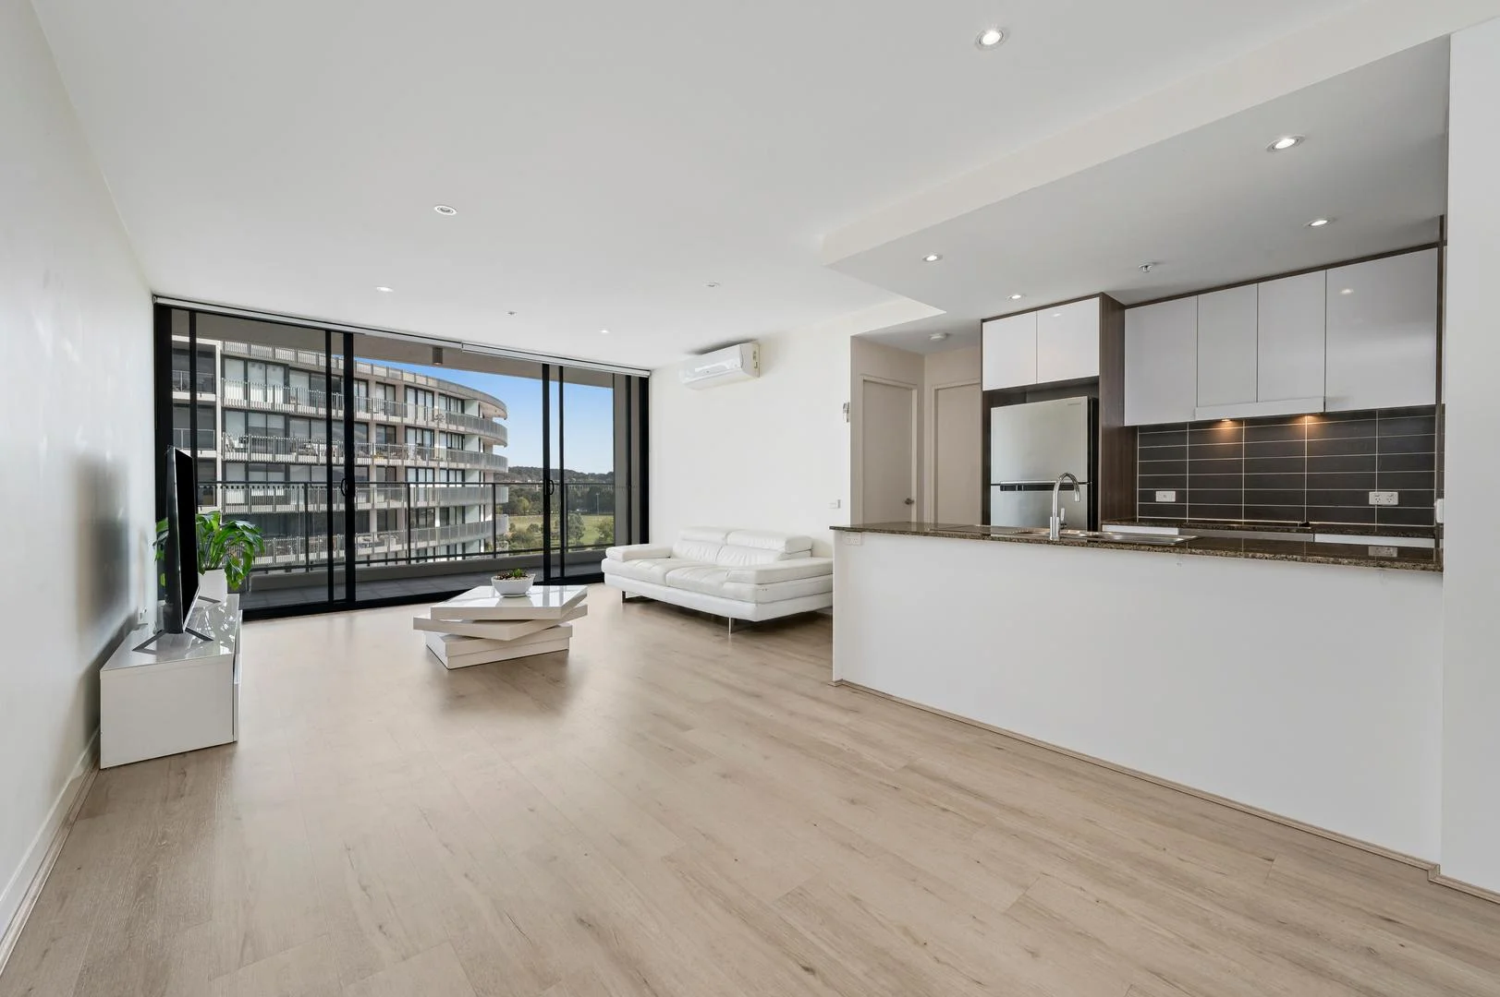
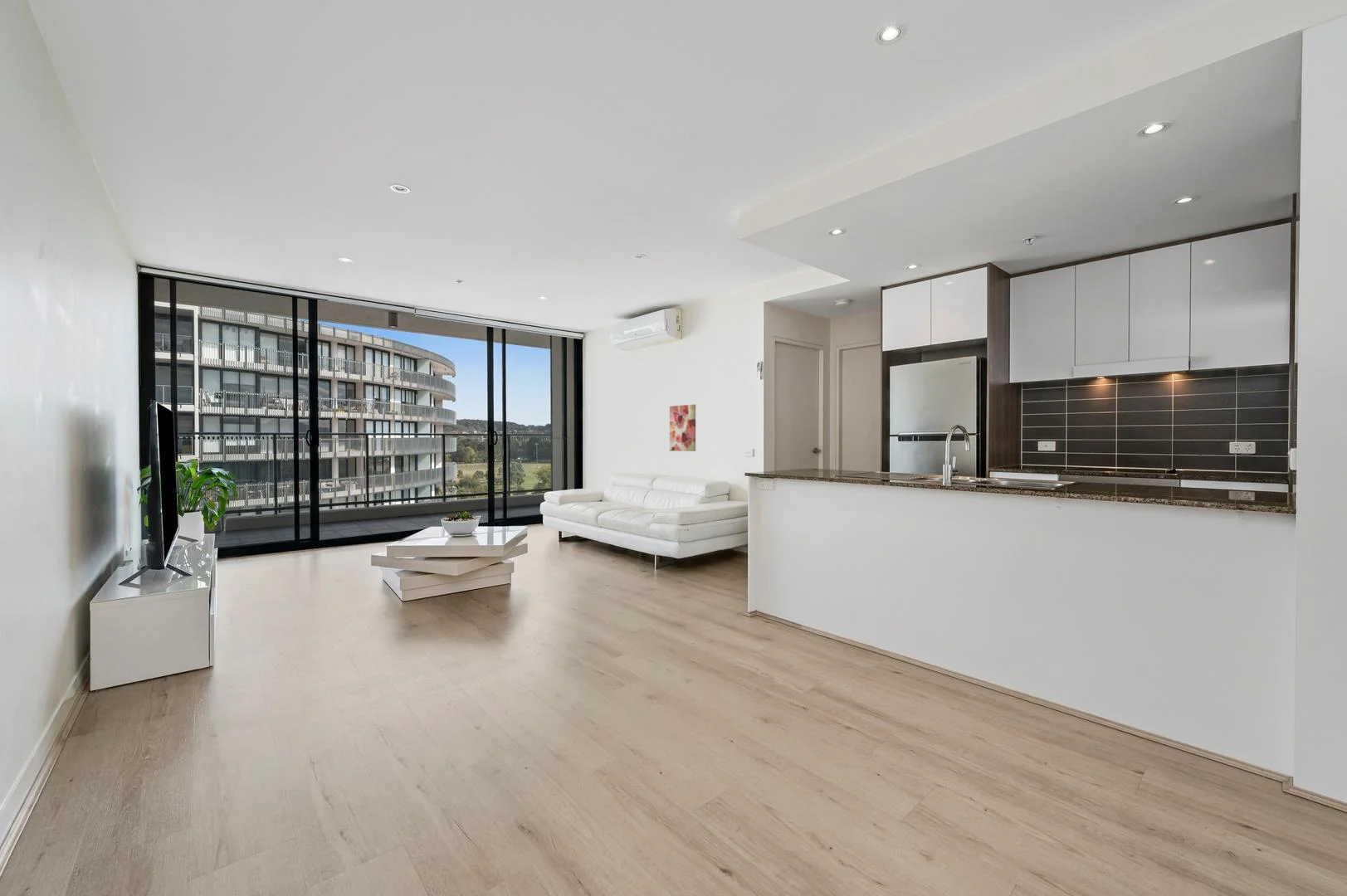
+ wall art [669,404,696,452]
